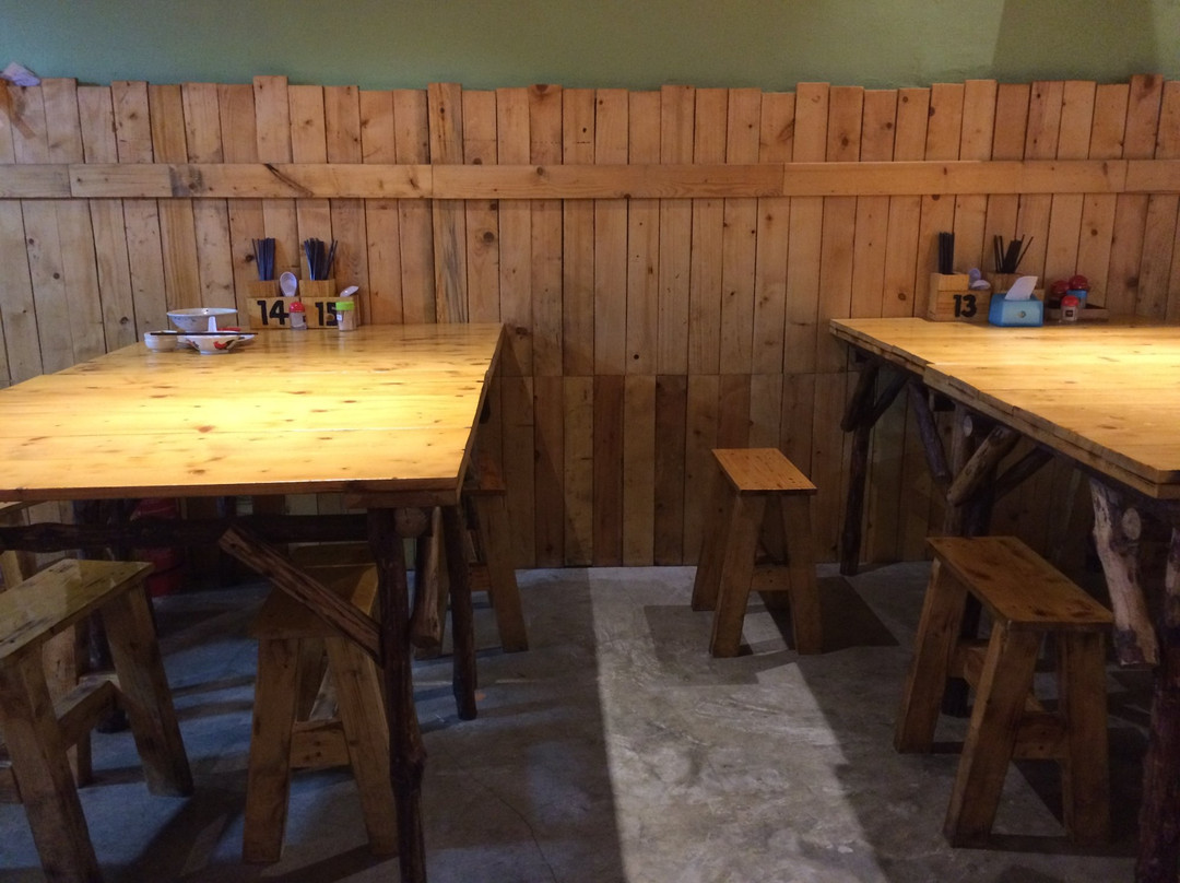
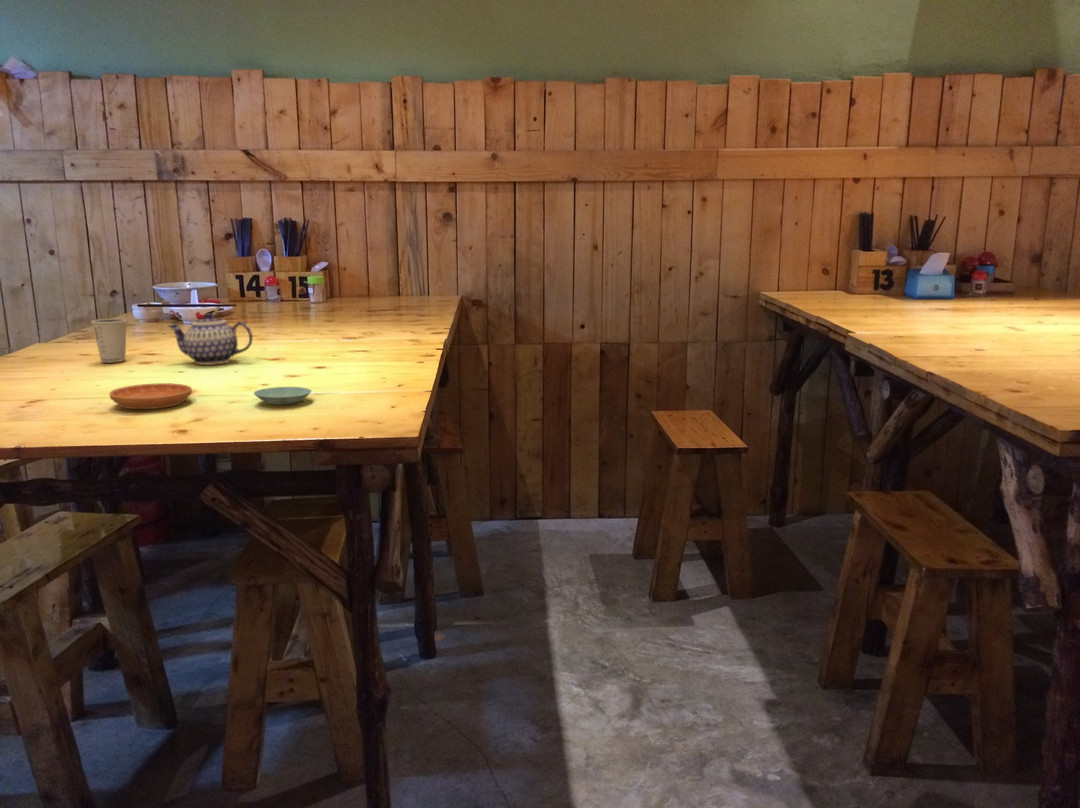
+ dixie cup [90,317,128,363]
+ saucer [108,382,193,410]
+ saucer [253,386,313,406]
+ teapot [167,311,254,366]
